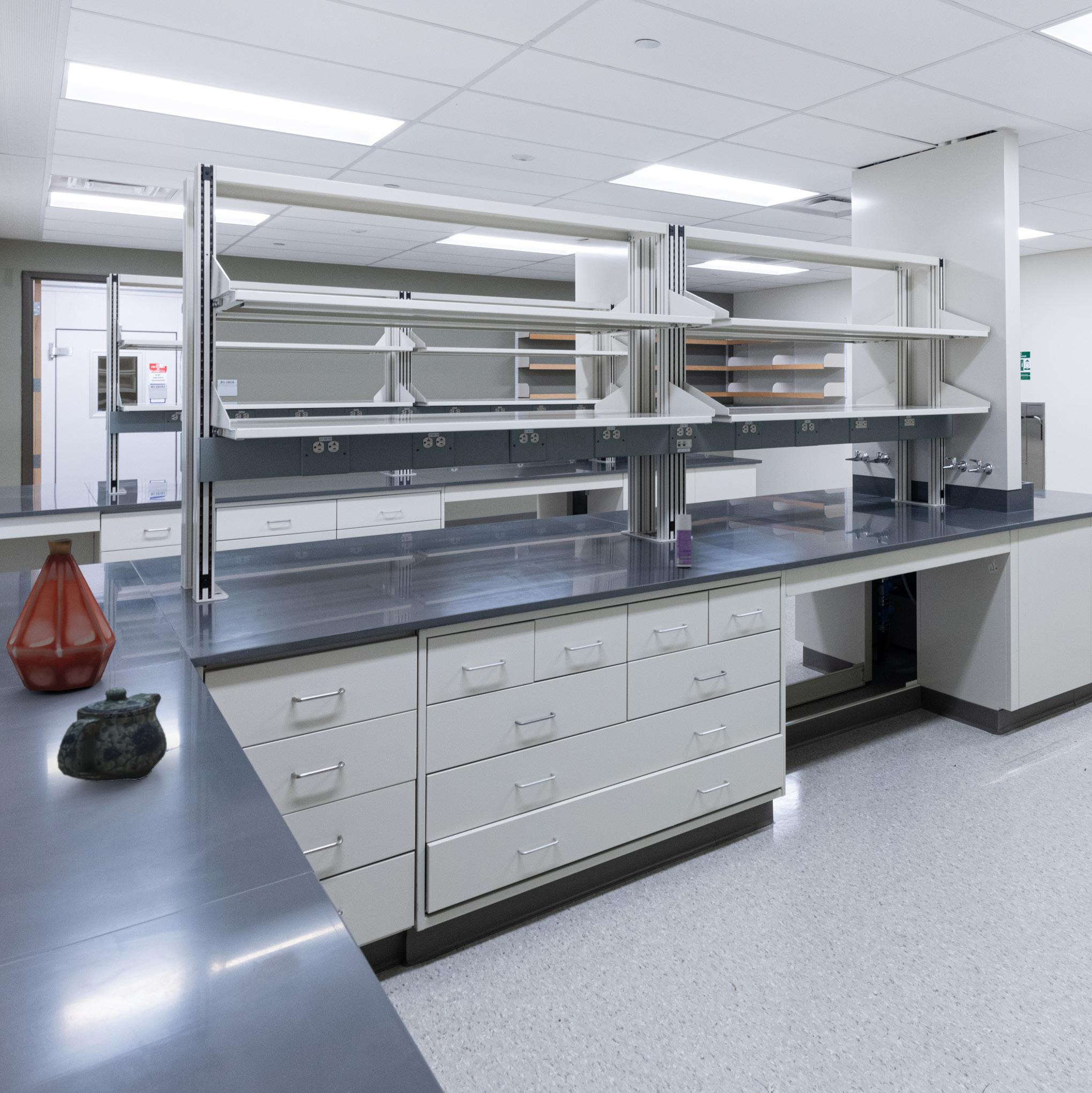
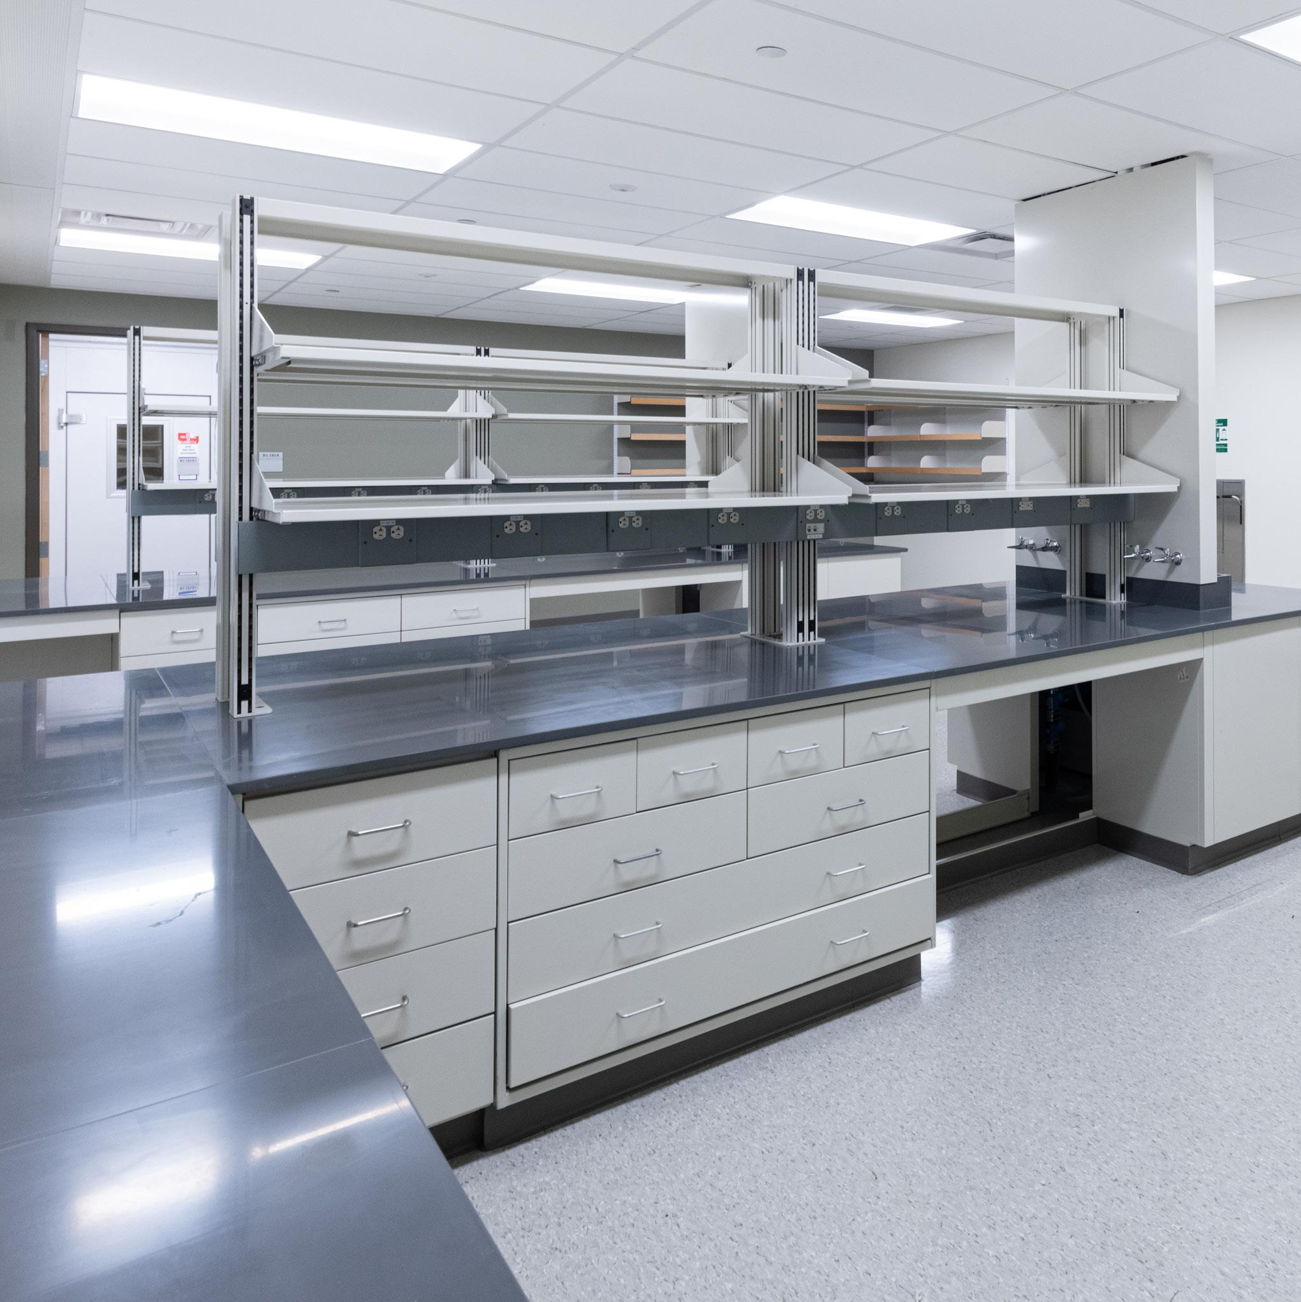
- chinaware [57,687,168,783]
- bottle [676,514,692,567]
- bottle [4,538,117,691]
